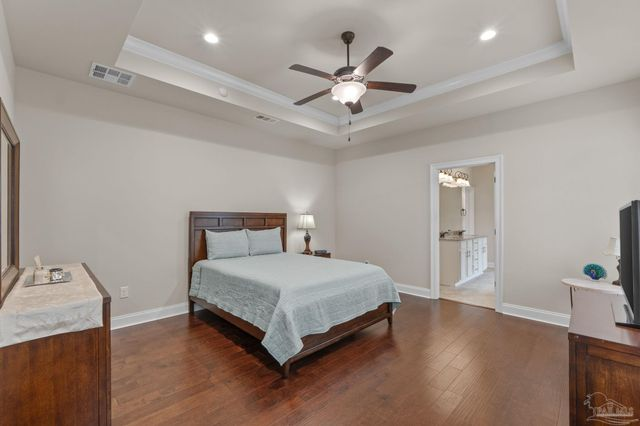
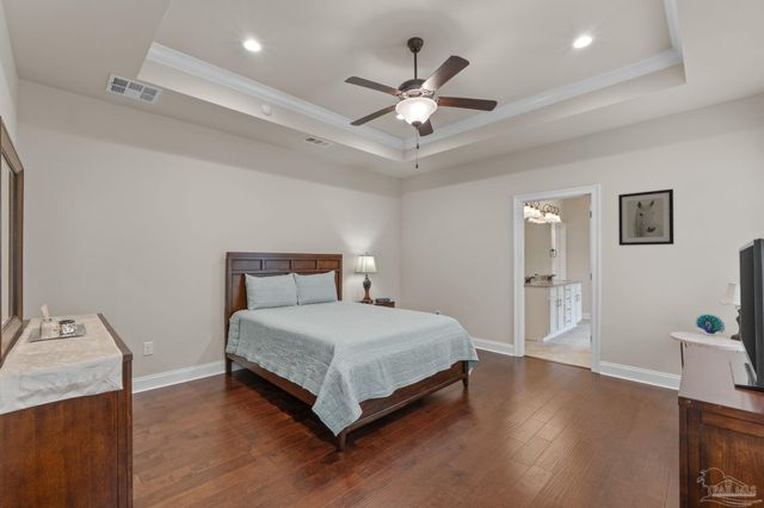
+ wall art [617,188,674,247]
